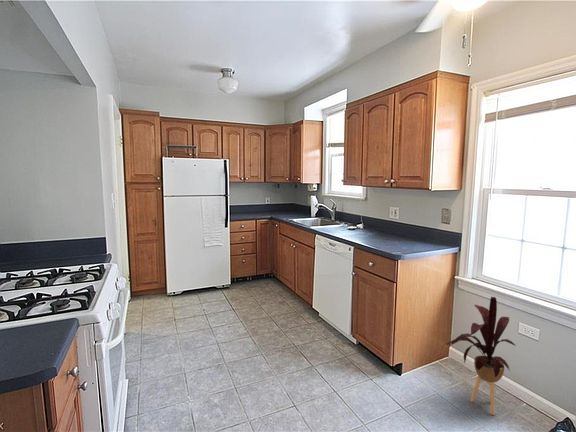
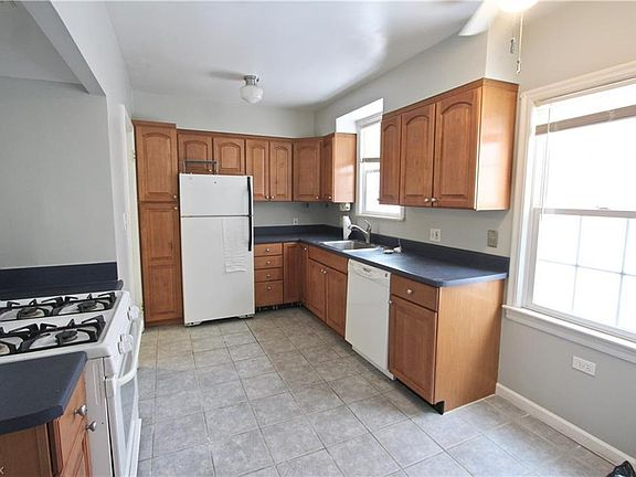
- house plant [444,296,516,416]
